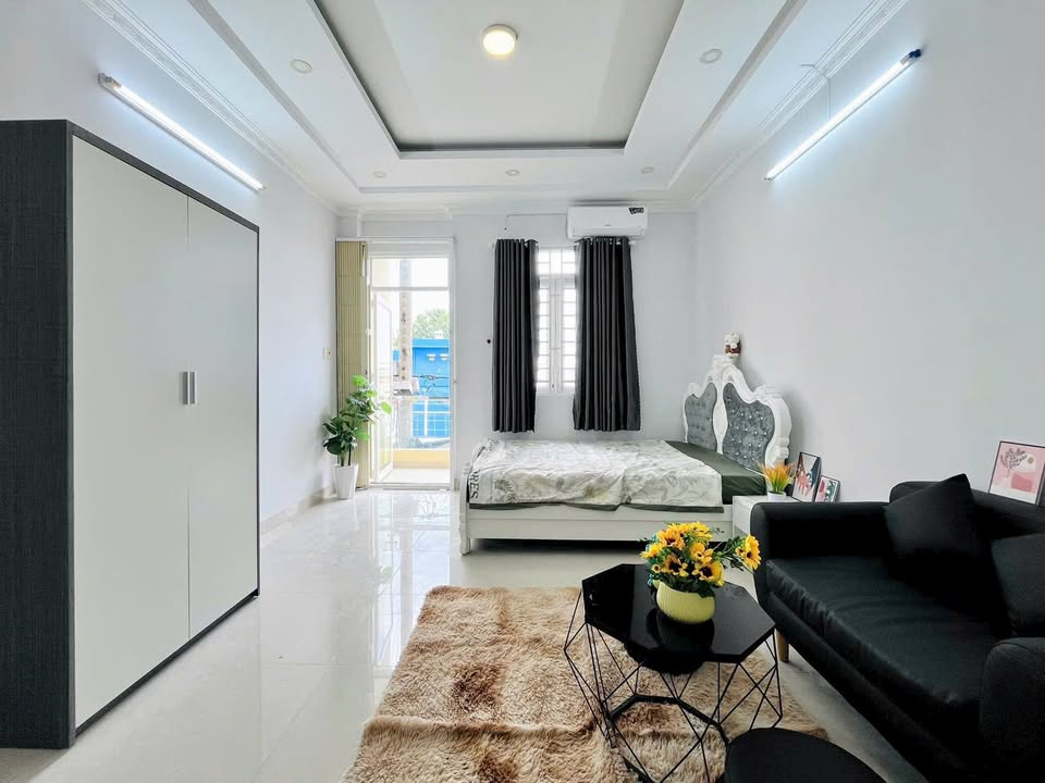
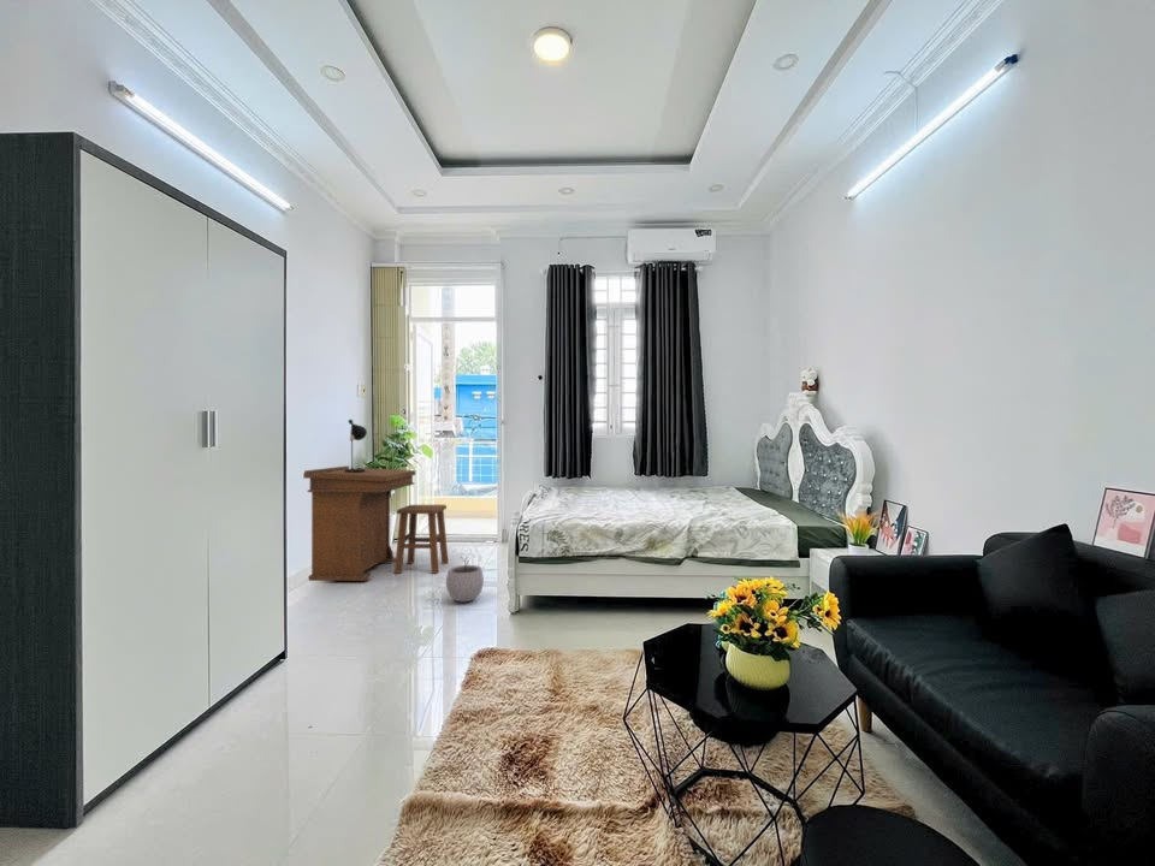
+ plant pot [445,554,485,603]
+ desk [302,465,450,582]
+ table lamp [345,419,368,473]
